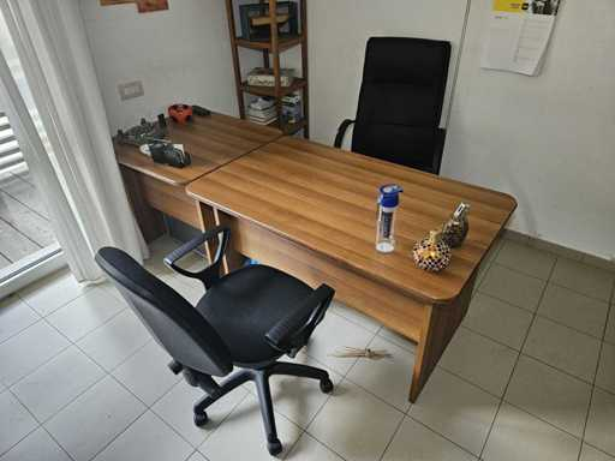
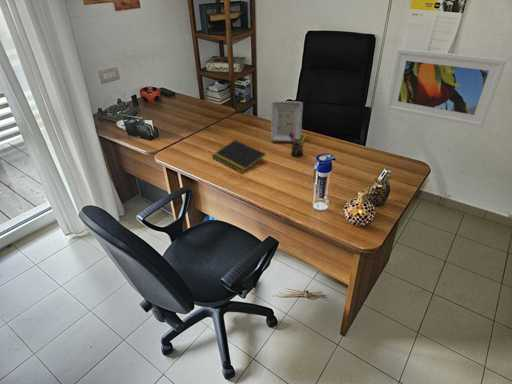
+ notepad [211,139,267,174]
+ pen holder [289,132,308,158]
+ picture frame [270,100,304,143]
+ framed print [385,47,508,128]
